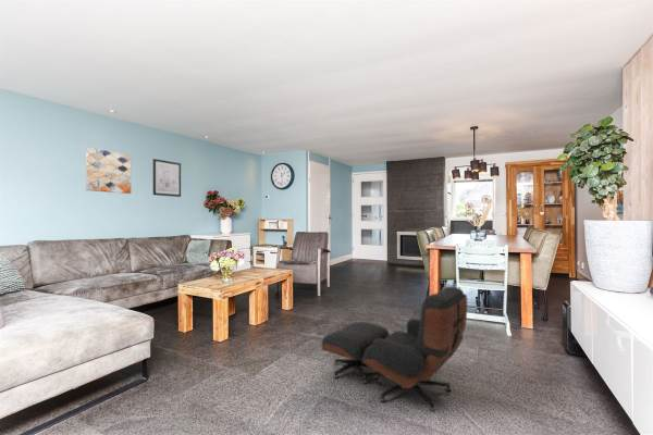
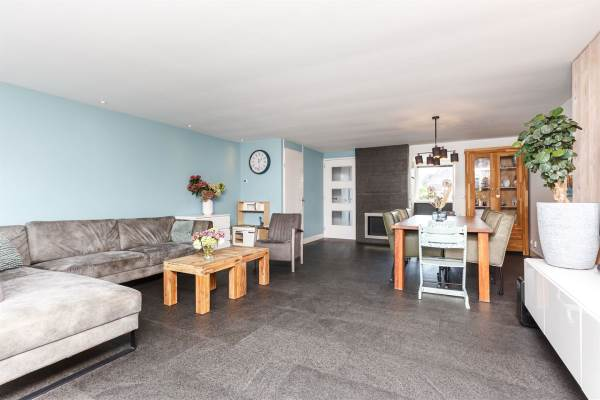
- lounge chair [321,286,468,412]
- wall art [85,147,132,195]
- wall art [152,158,182,198]
